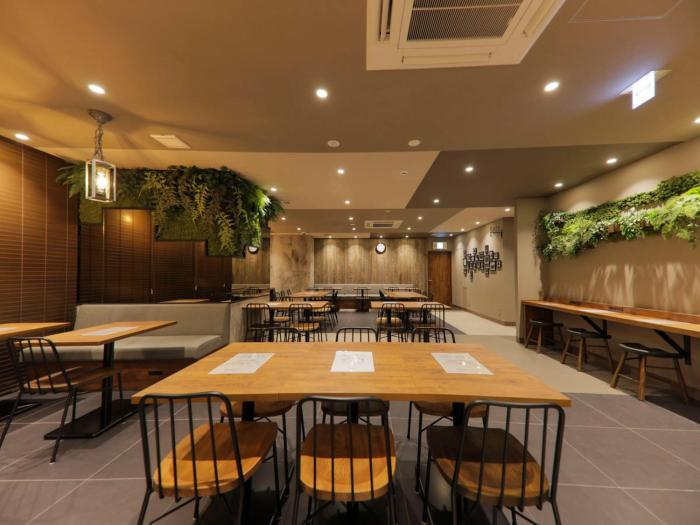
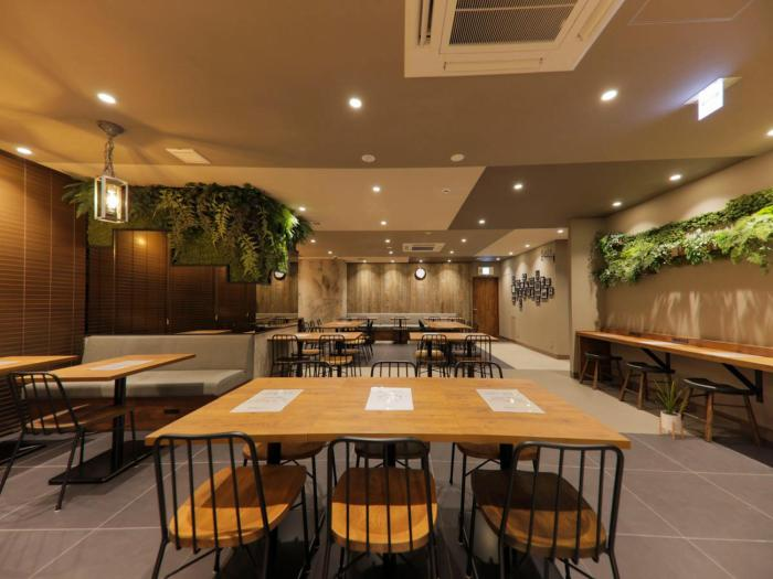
+ house plant [650,377,691,441]
